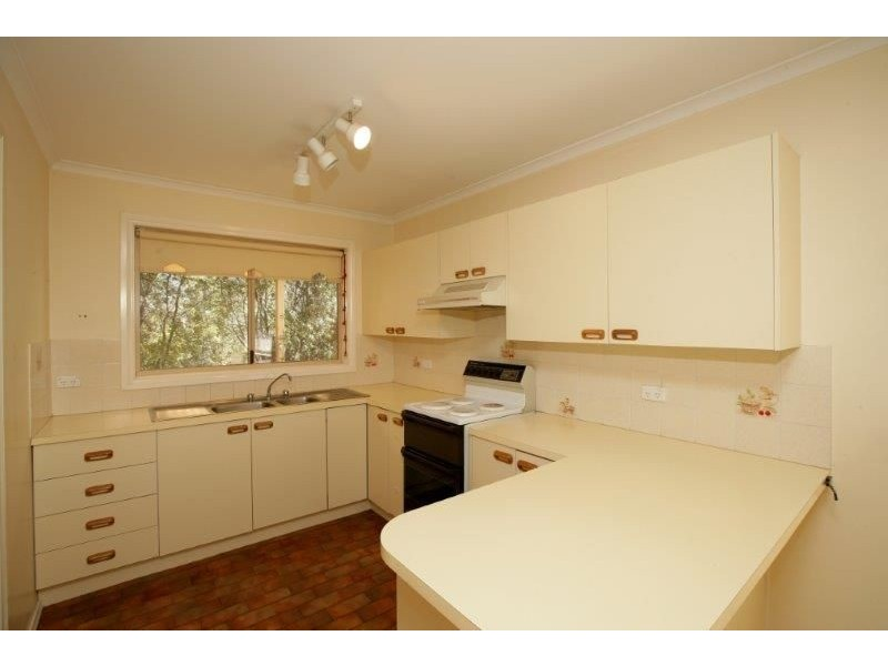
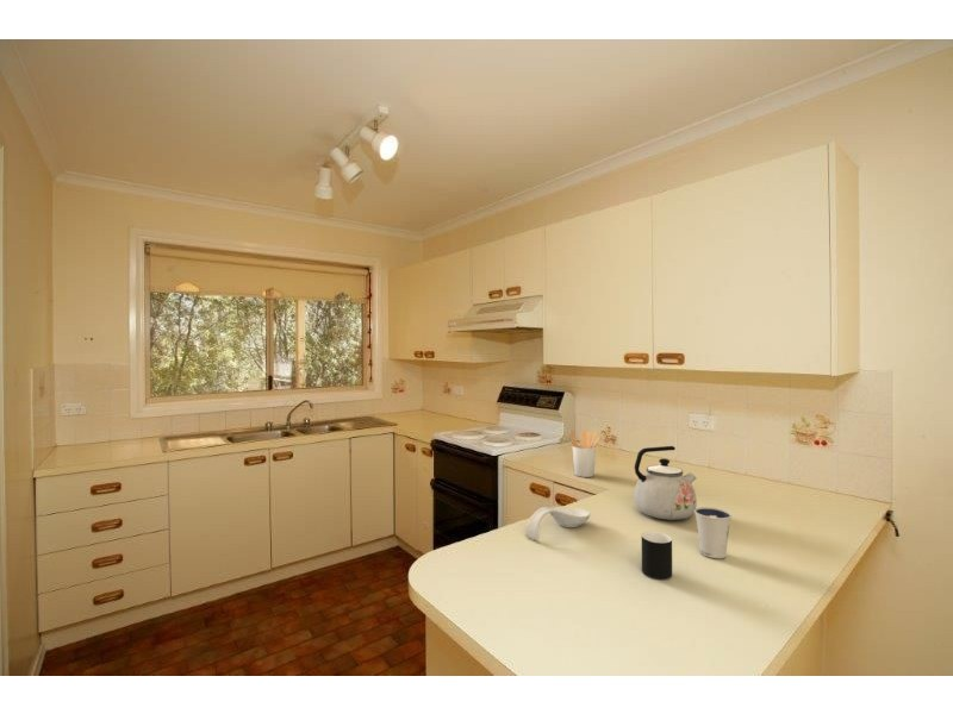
+ spoon rest [524,506,591,541]
+ dixie cup [694,506,733,559]
+ cup [641,531,673,581]
+ kettle [633,445,698,521]
+ utensil holder [568,430,602,478]
